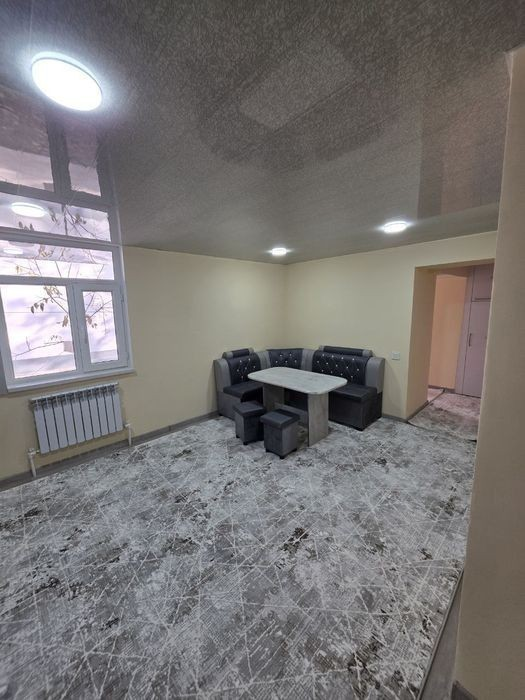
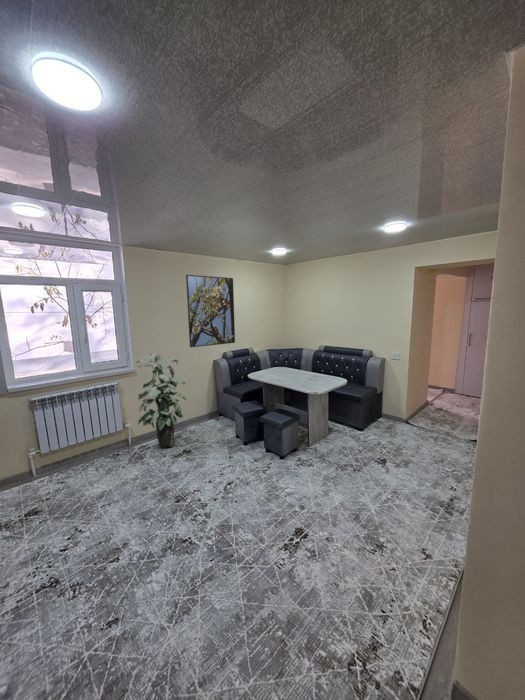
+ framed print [185,274,236,348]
+ indoor plant [135,352,187,449]
